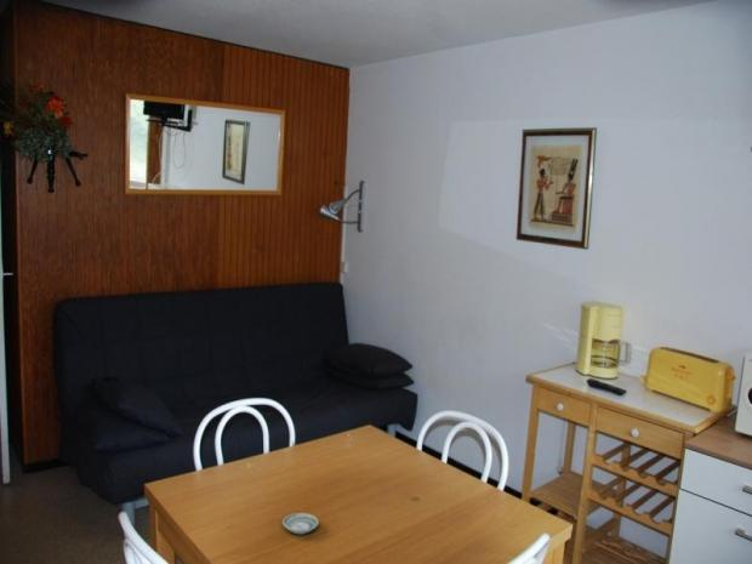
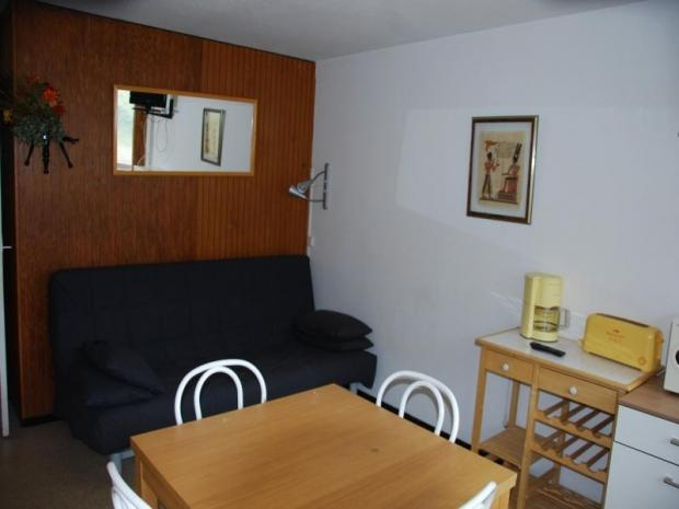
- saucer [281,512,320,535]
